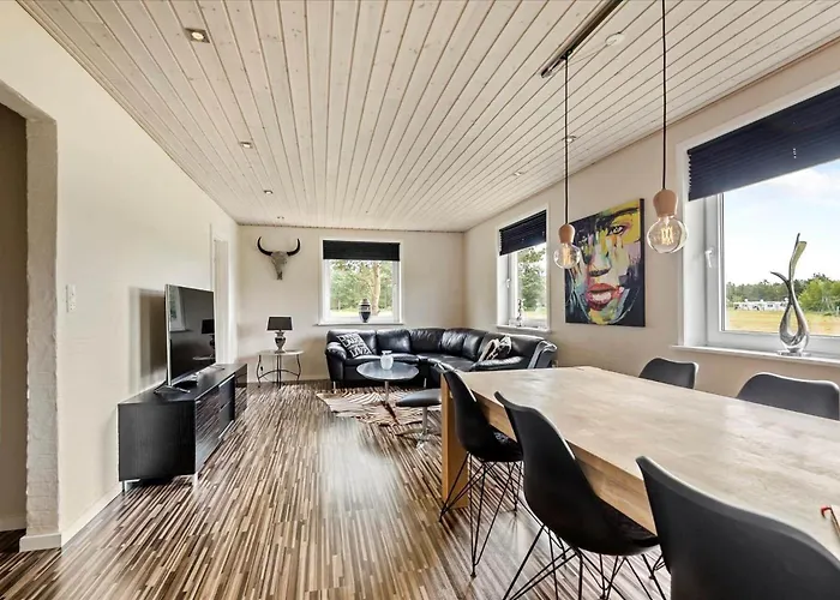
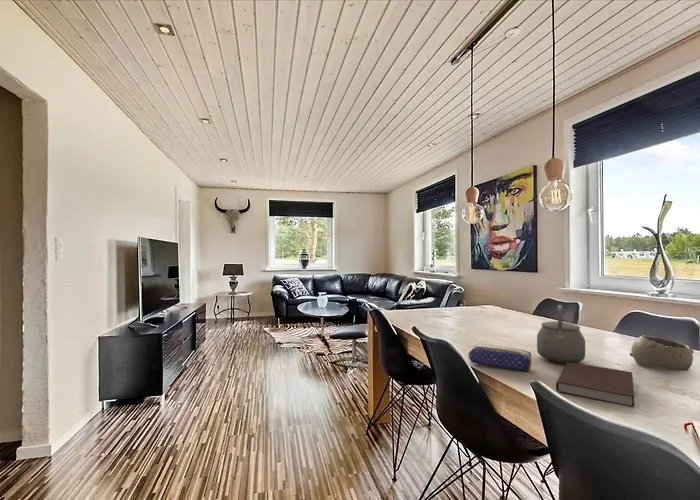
+ bowl [629,335,695,372]
+ pencil case [468,343,532,372]
+ tea kettle [536,304,586,364]
+ notebook [555,362,635,408]
